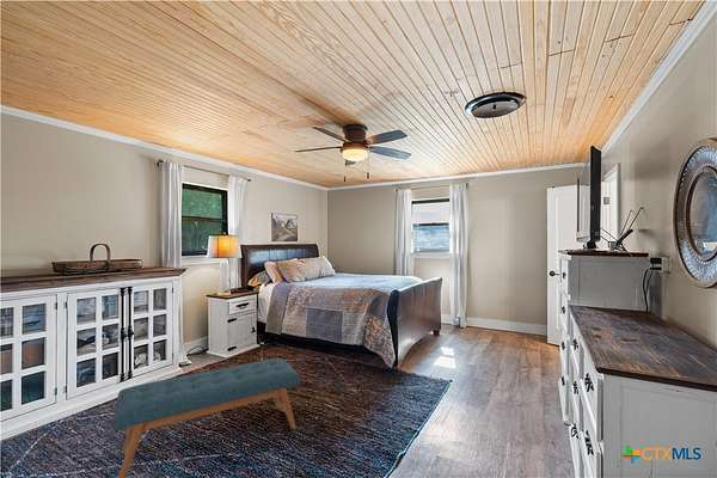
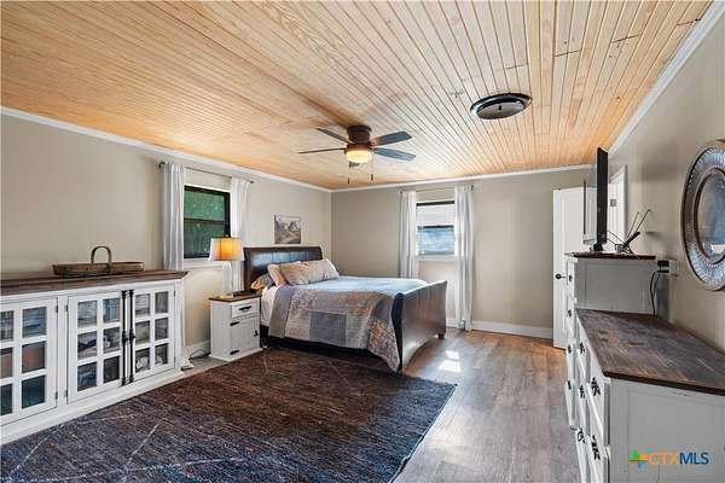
- bench [111,357,301,478]
